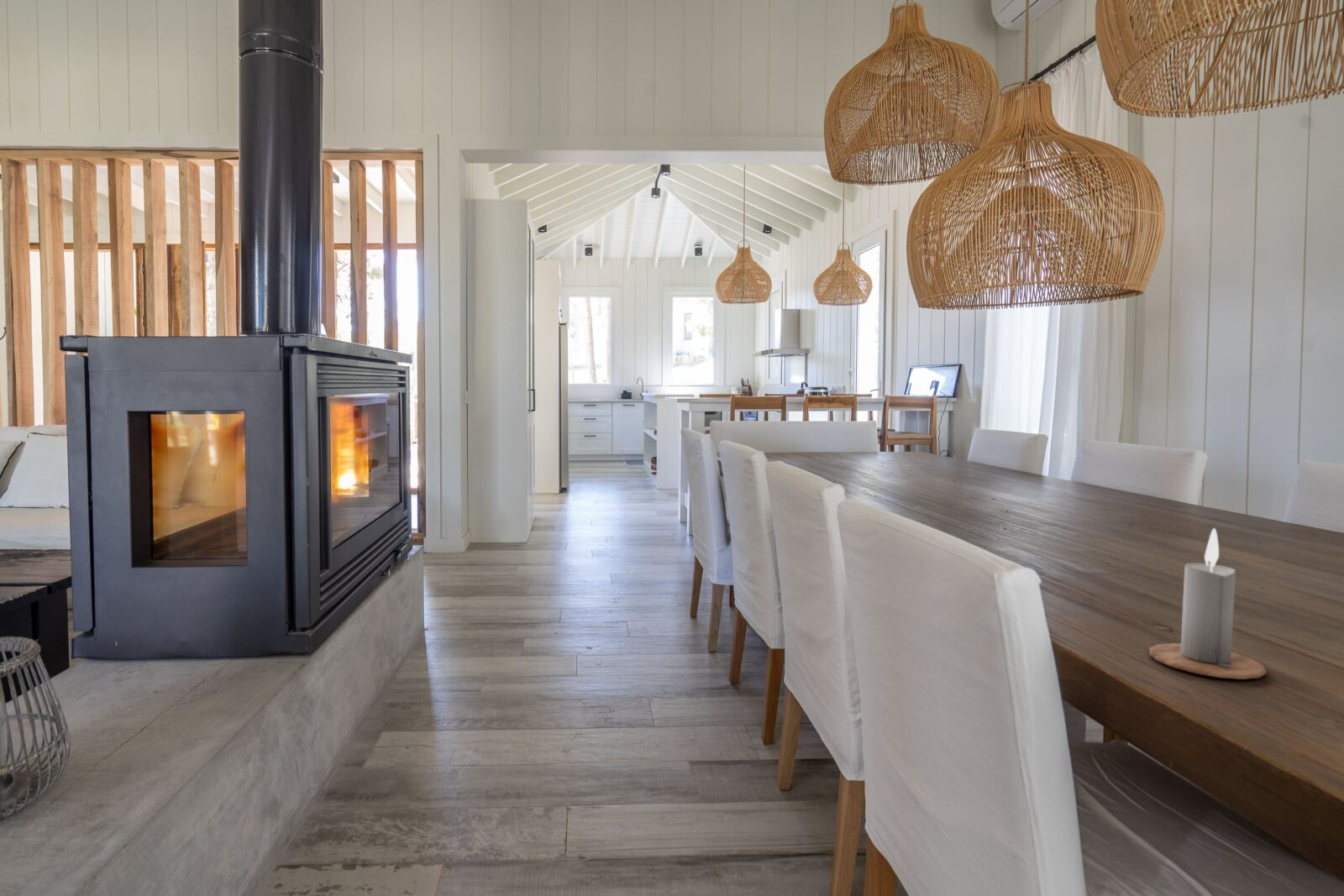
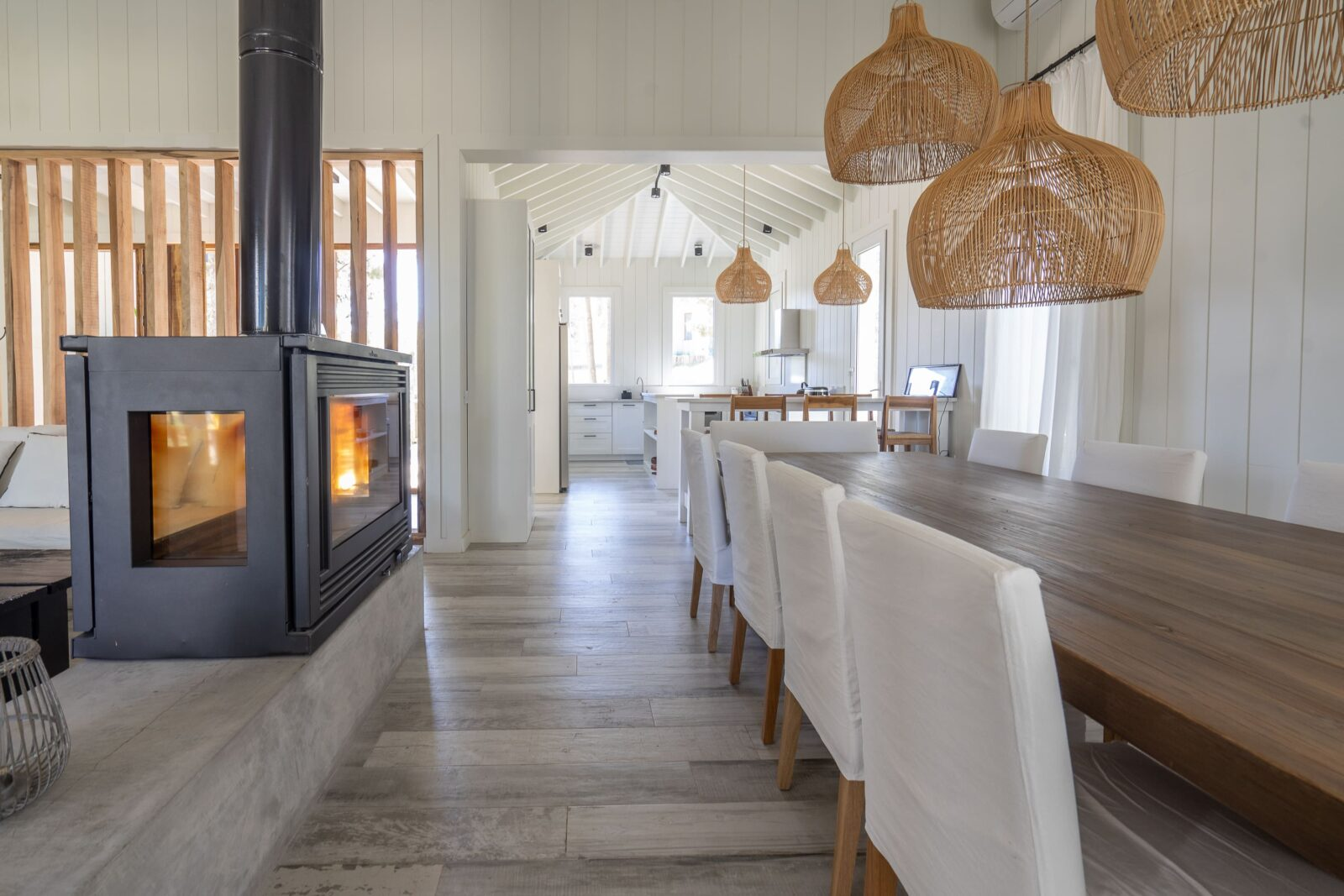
- candle [1148,527,1267,680]
